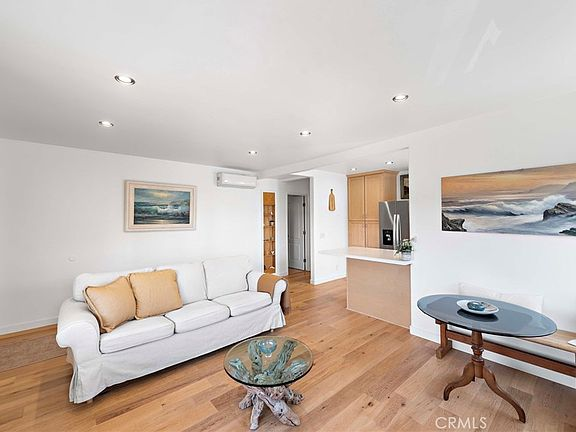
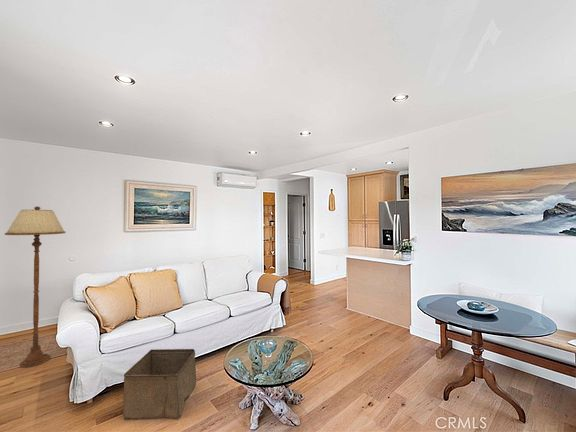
+ storage bin [122,348,197,421]
+ floor lamp [4,205,67,369]
